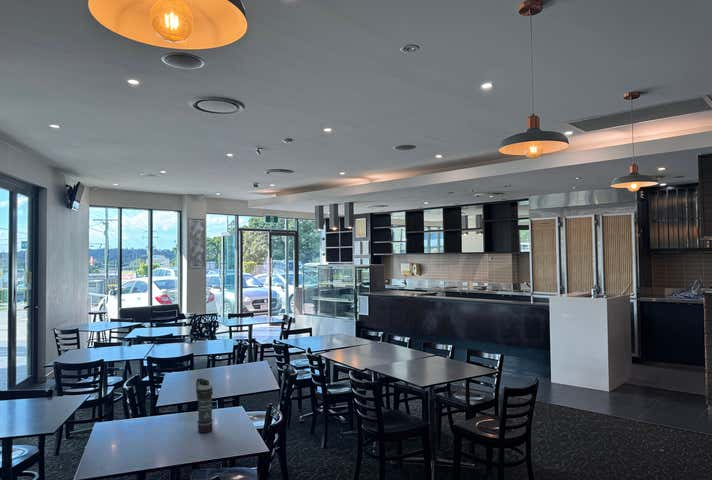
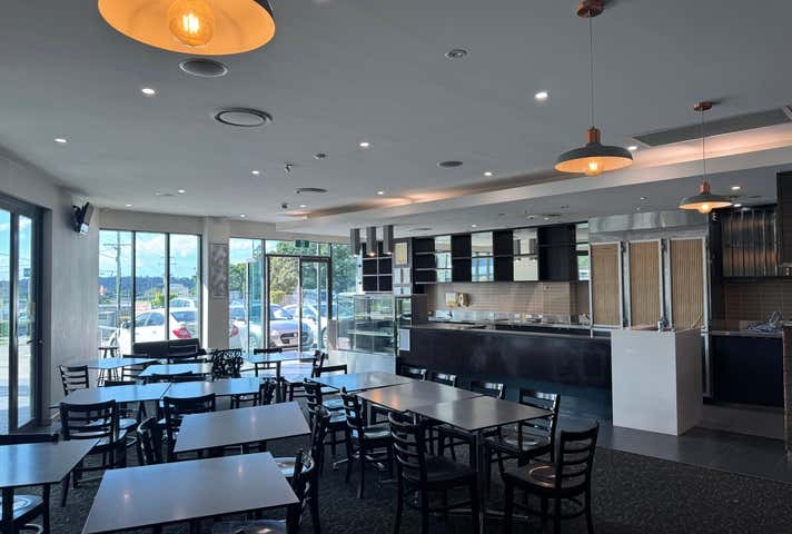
- smoke grenade [195,377,214,434]
